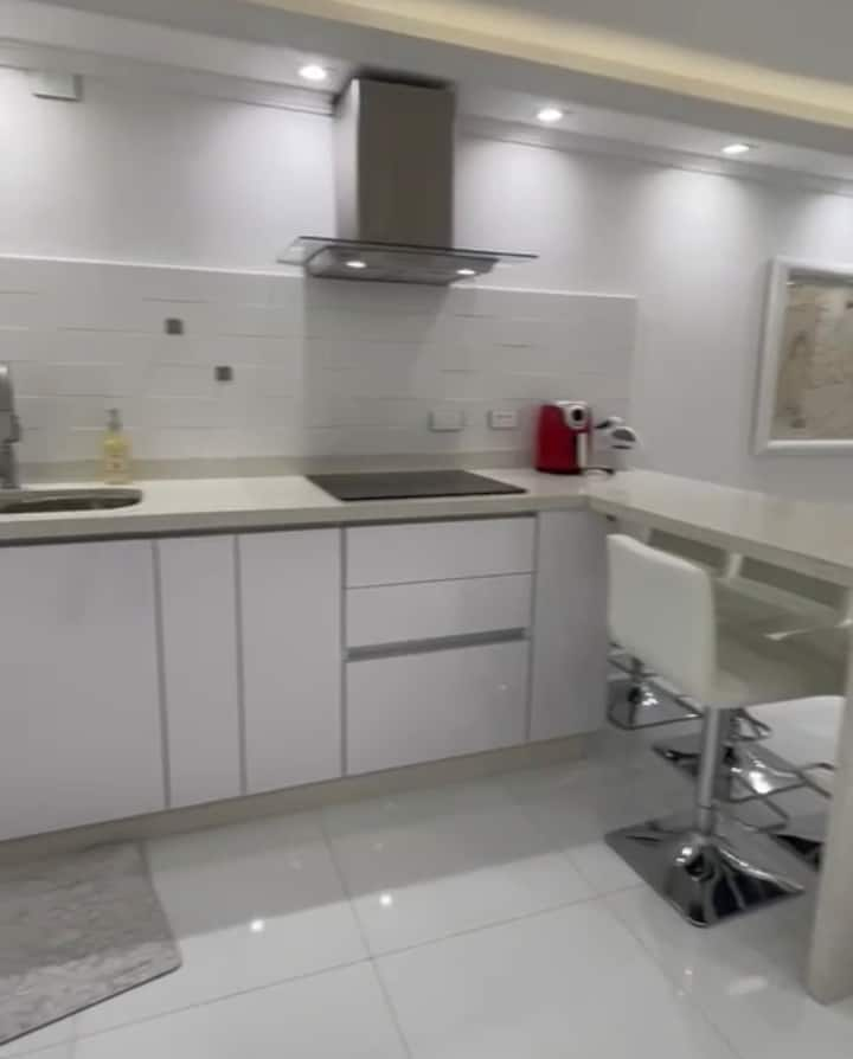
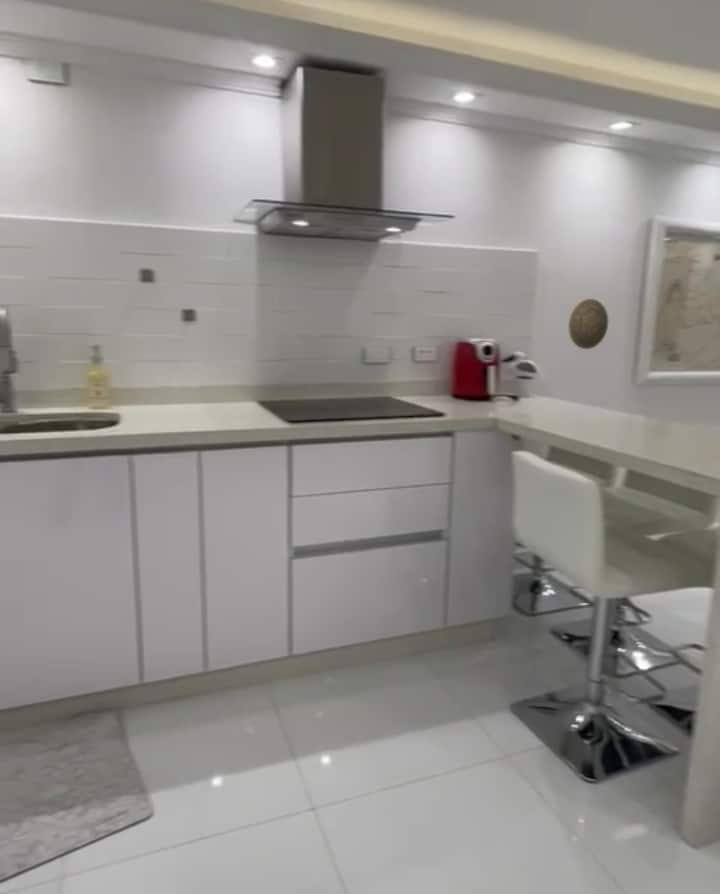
+ decorative plate [567,298,609,350]
